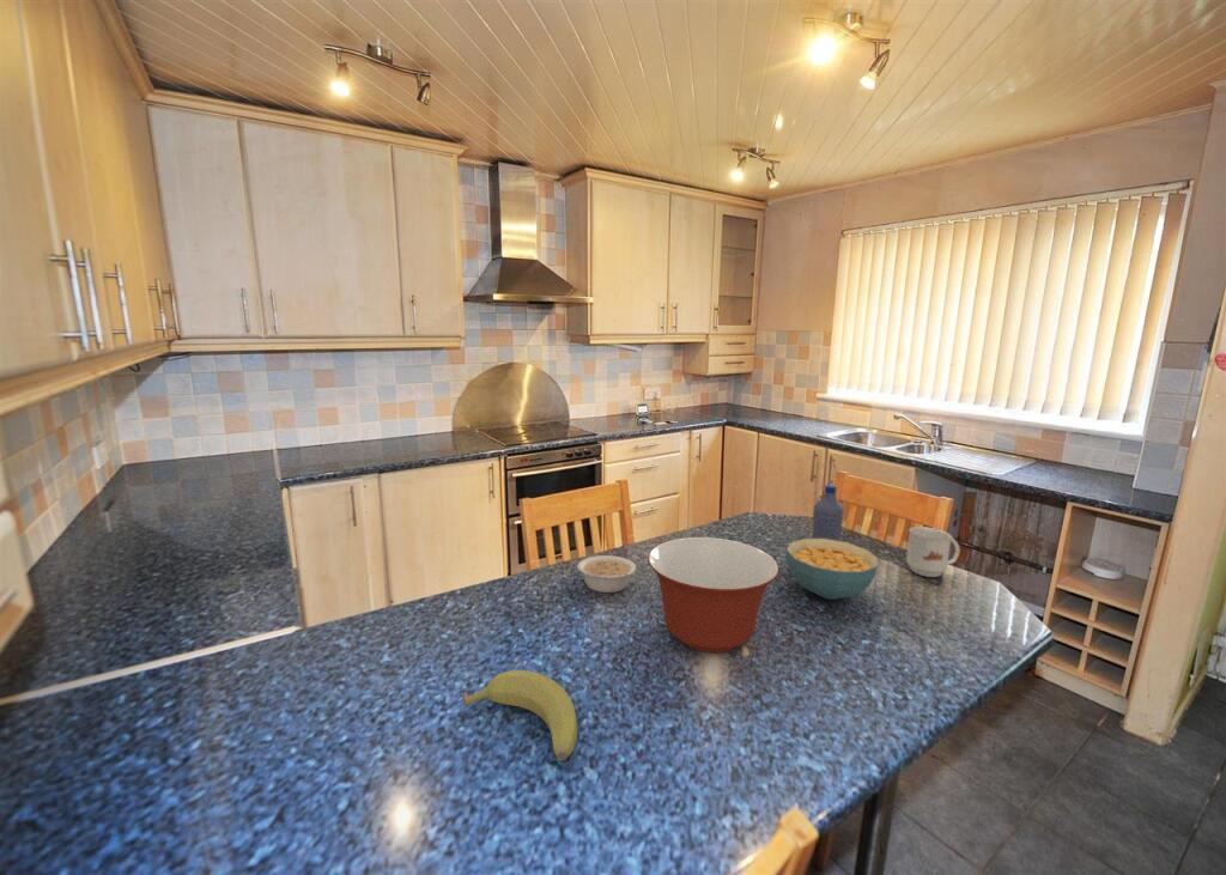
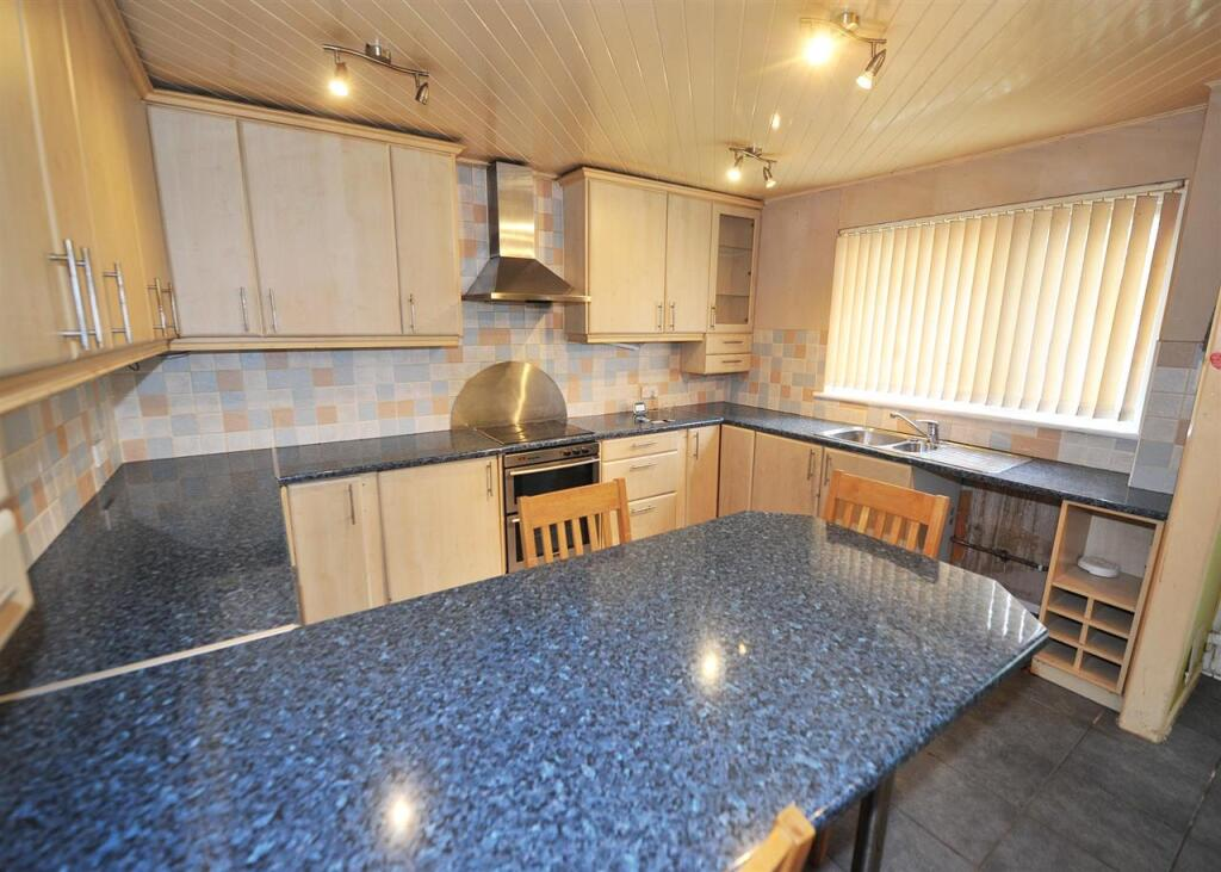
- cereal bowl [785,537,880,601]
- legume [576,554,639,594]
- mixing bowl [647,536,781,654]
- water bottle [811,484,845,541]
- banana [462,669,578,762]
- mug [905,525,961,578]
